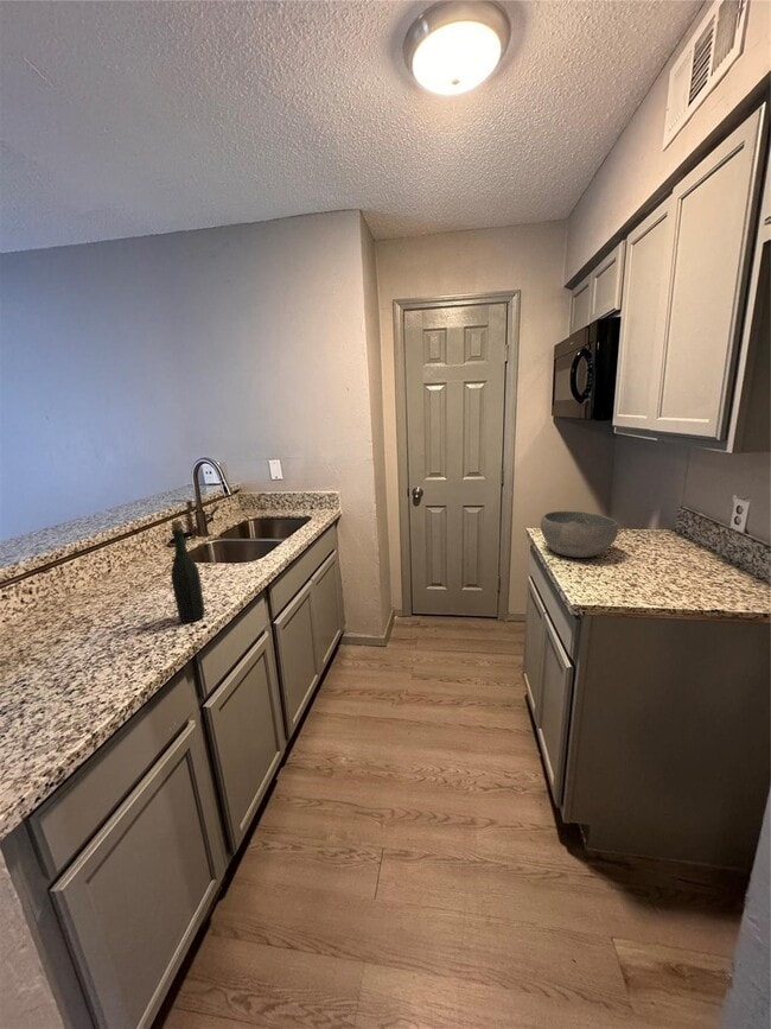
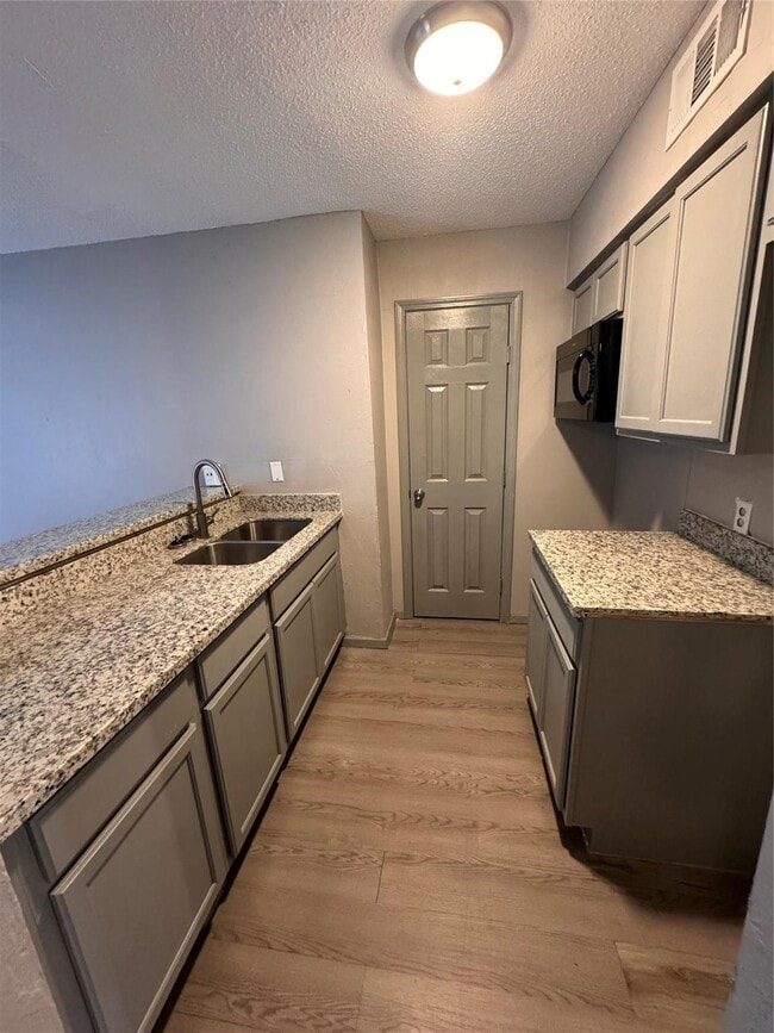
- bottle [170,520,206,623]
- bowl [540,510,619,559]
